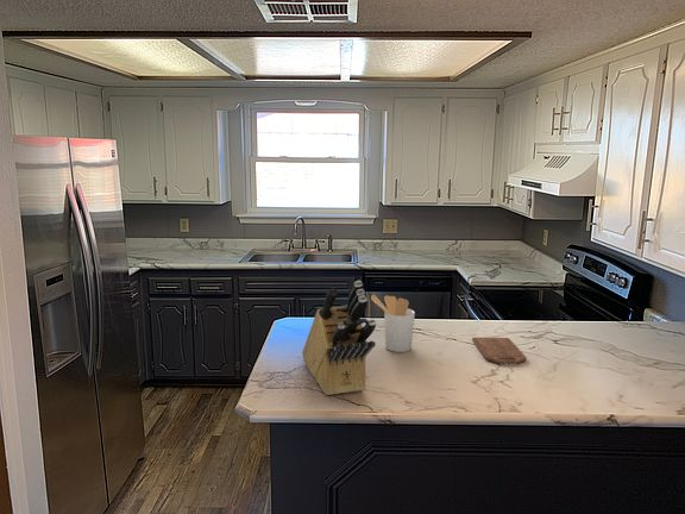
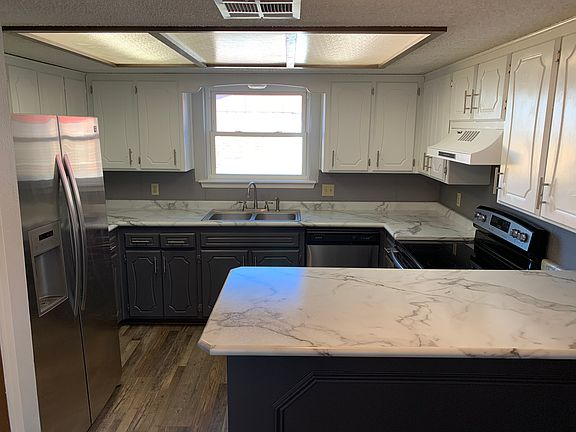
- cutting board [471,337,527,365]
- knife block [301,280,377,396]
- utensil holder [370,294,416,353]
